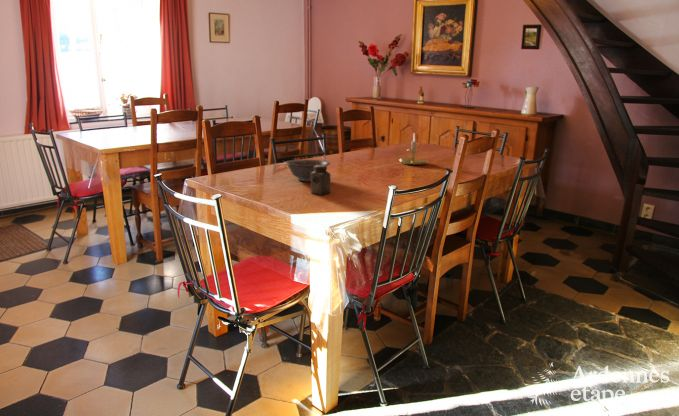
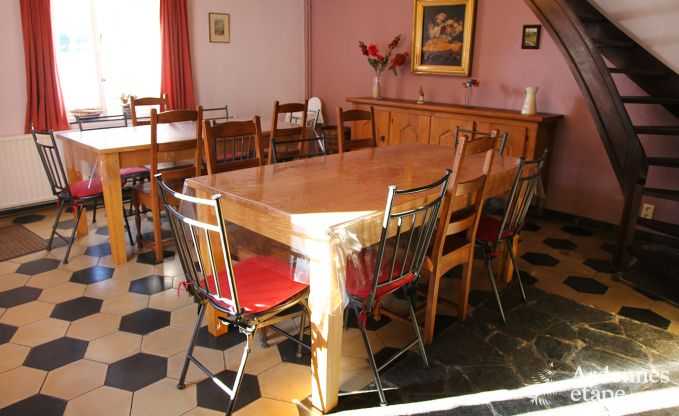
- decorative bowl [284,159,331,182]
- salt shaker [310,165,332,196]
- candle holder [394,133,429,166]
